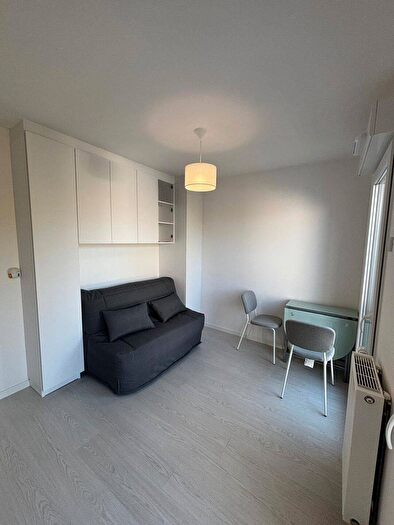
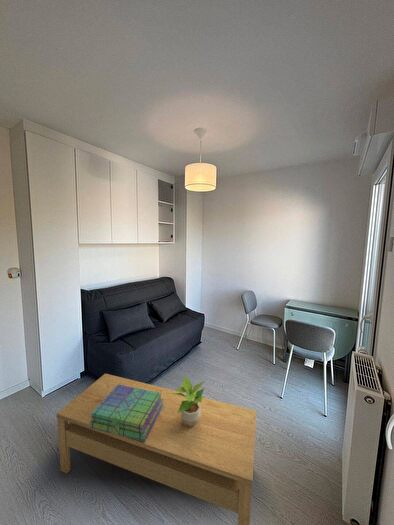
+ stack of books [89,384,164,441]
+ potted plant [170,376,206,426]
+ coffee table [56,373,257,525]
